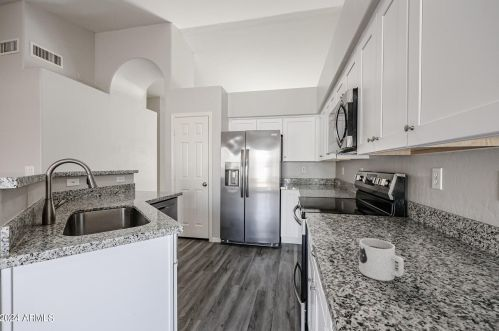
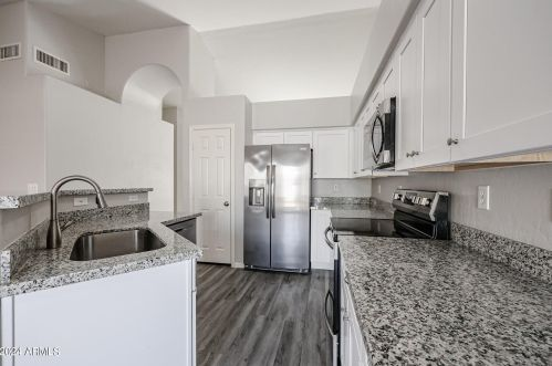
- mug [358,237,405,282]
